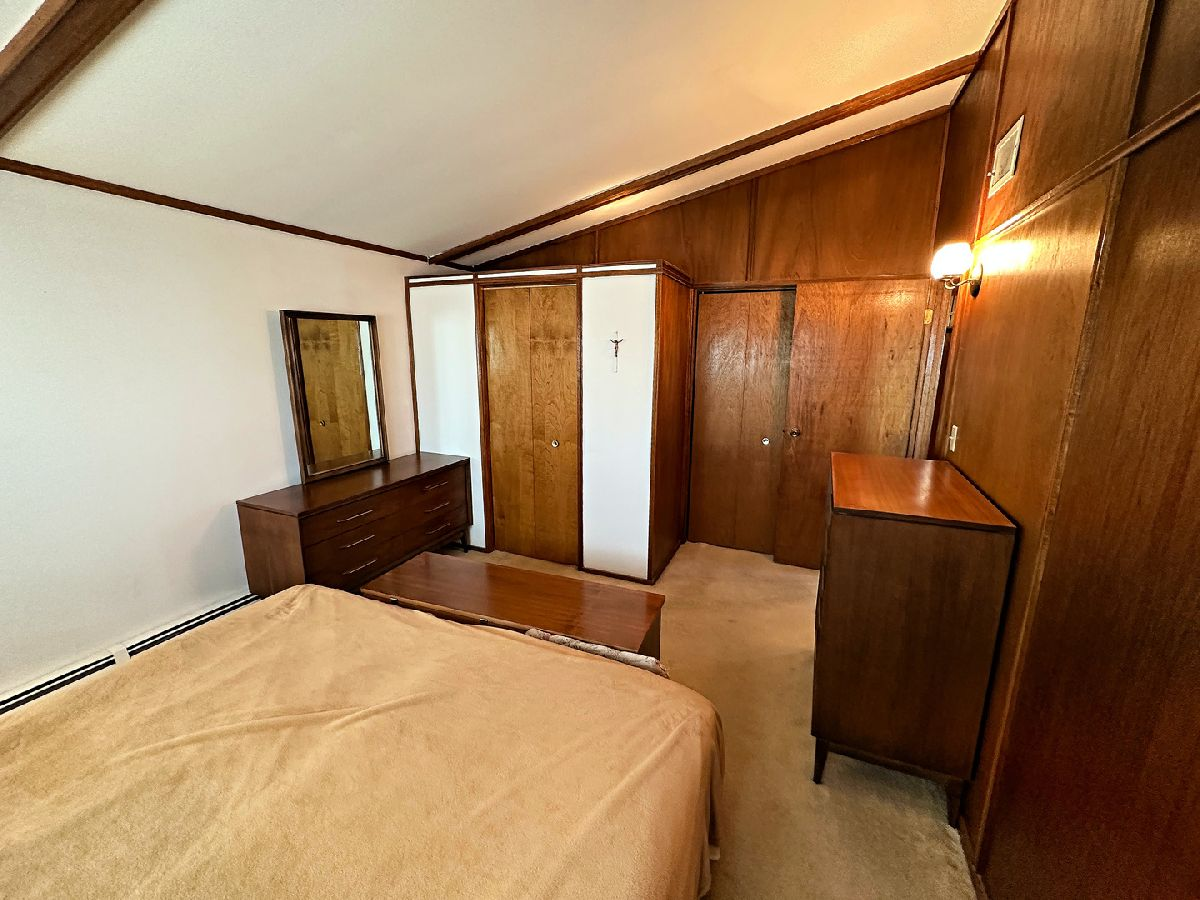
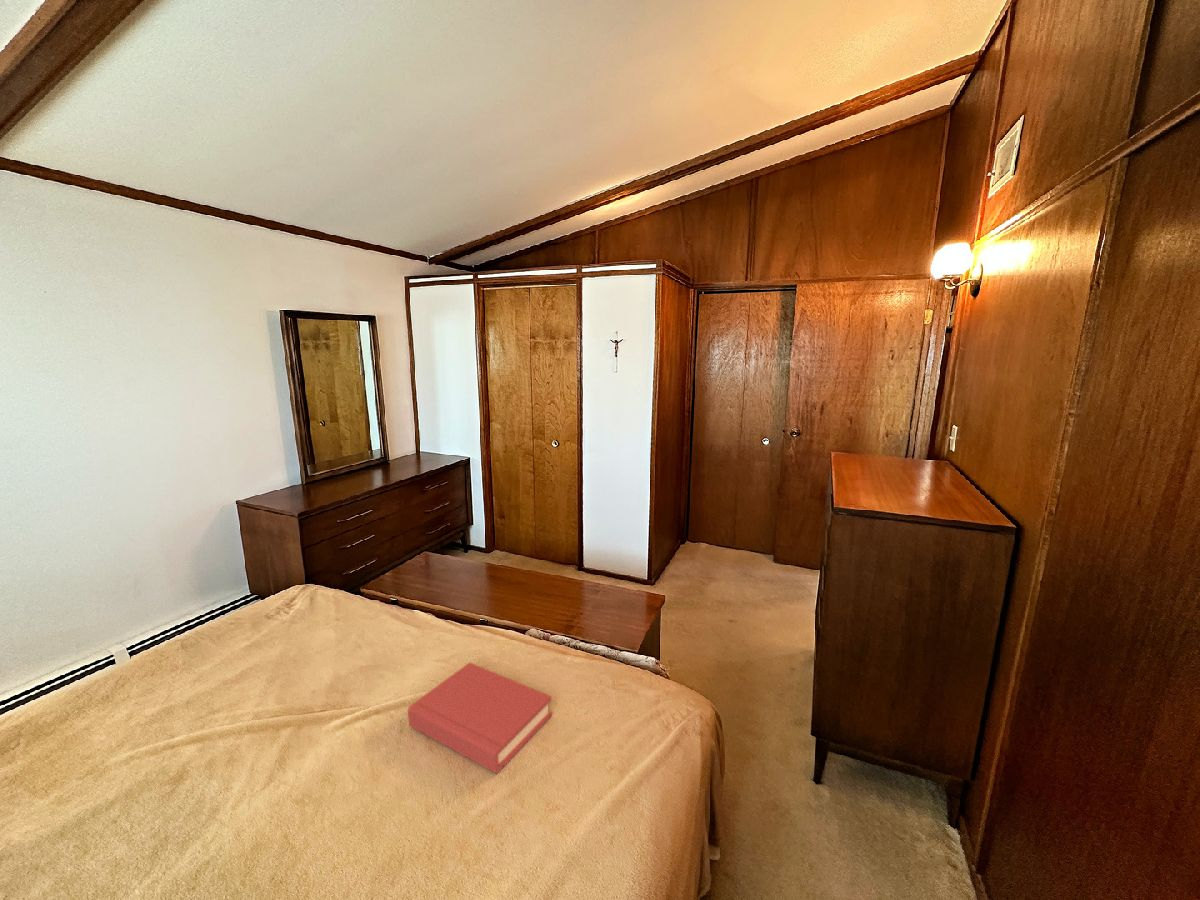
+ hardback book [407,662,553,774]
